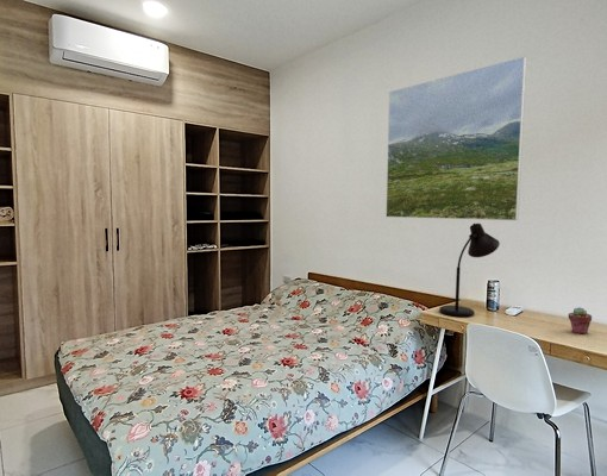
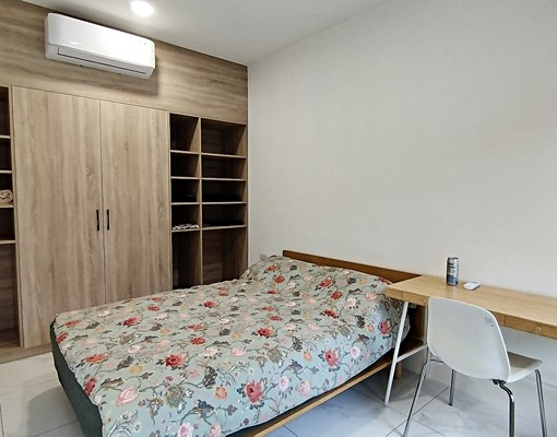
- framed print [384,56,527,221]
- desk lamp [438,223,501,318]
- potted succulent [568,306,593,336]
